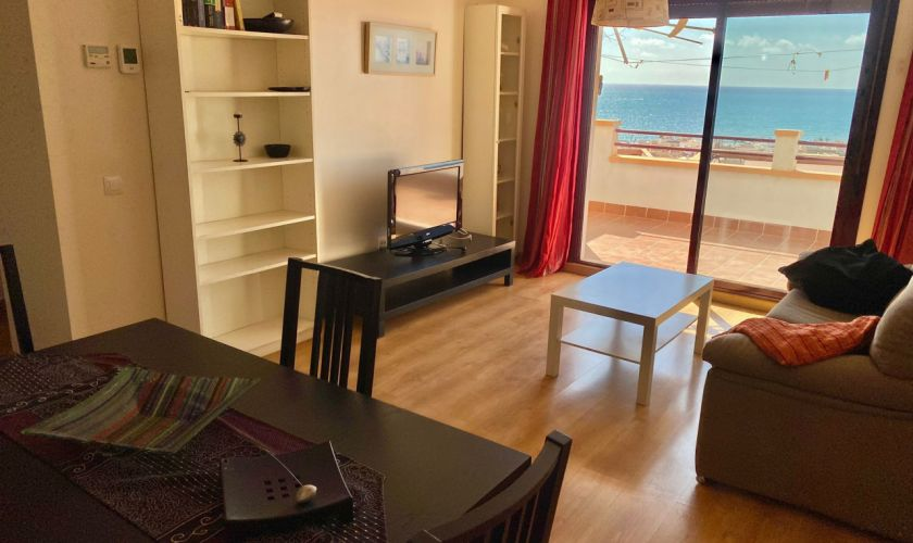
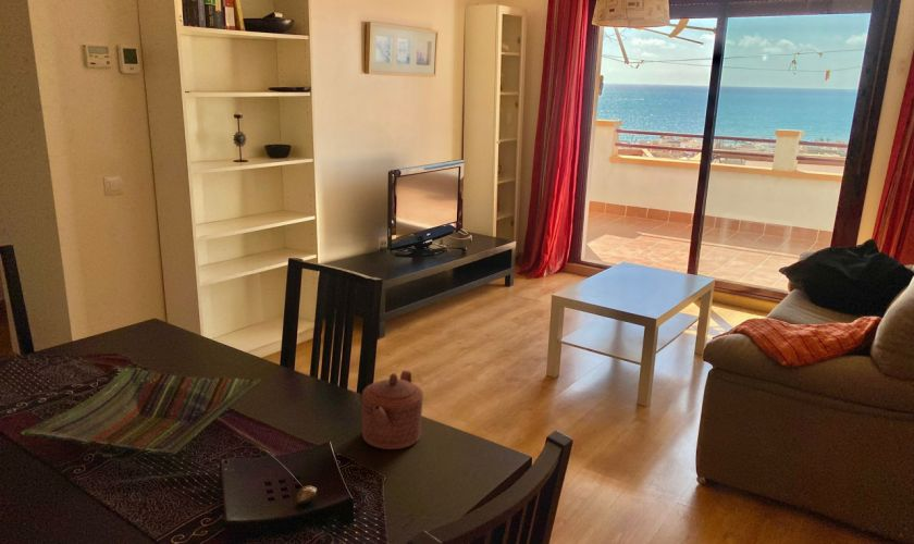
+ teapot [361,369,424,450]
